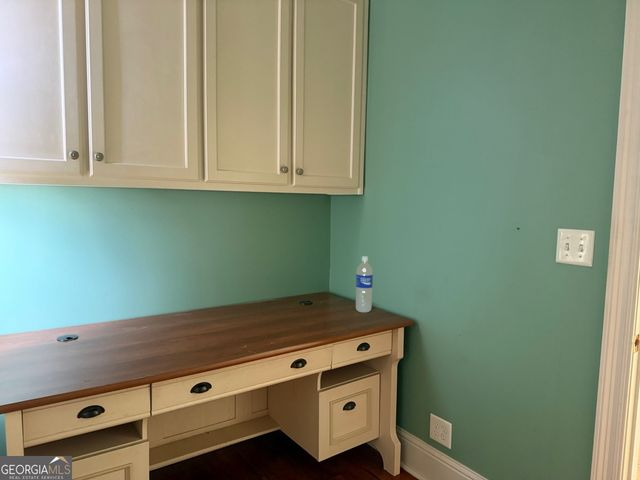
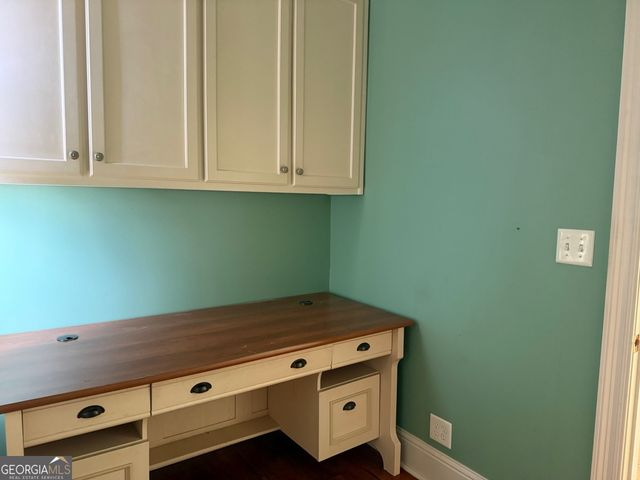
- water bottle [355,255,374,314]
